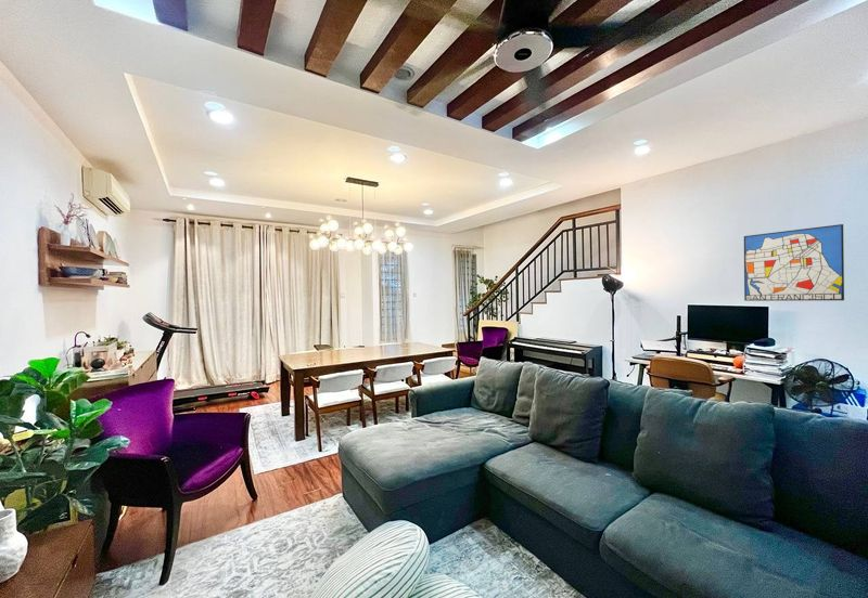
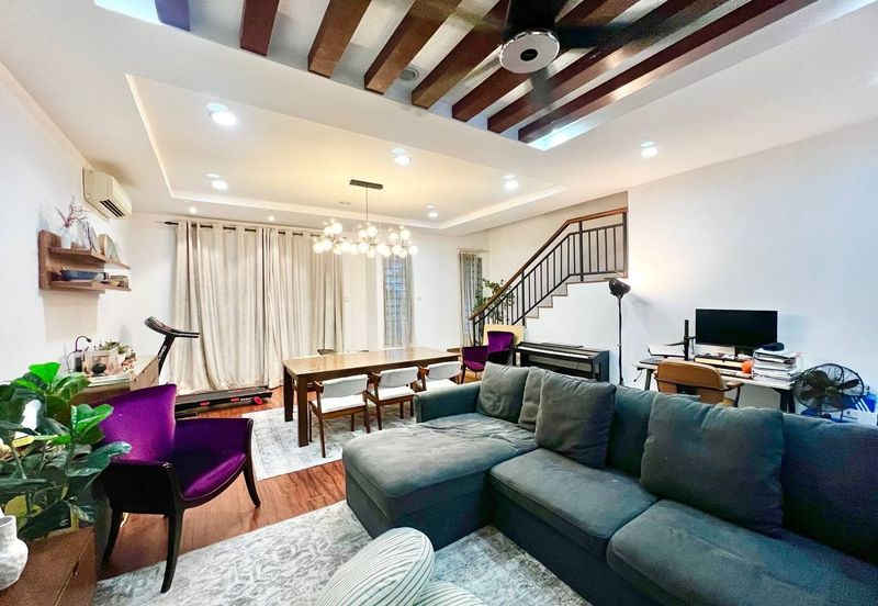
- wall art [743,223,845,302]
